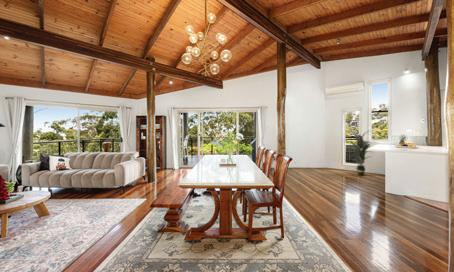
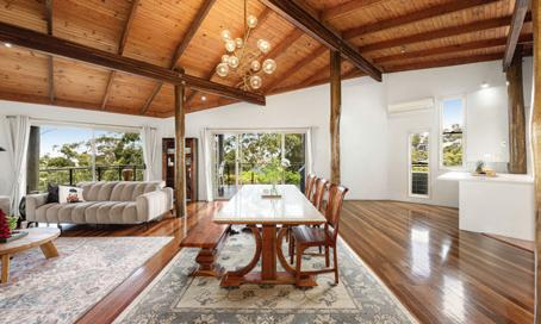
- indoor plant [346,130,375,176]
